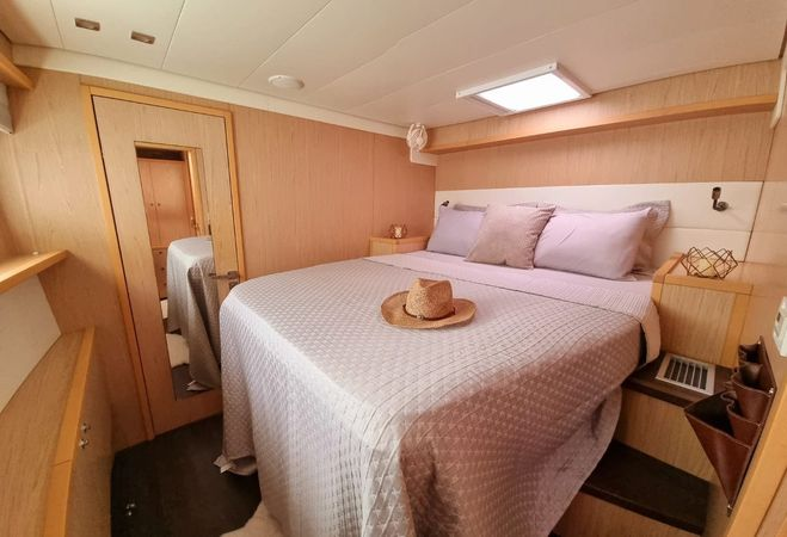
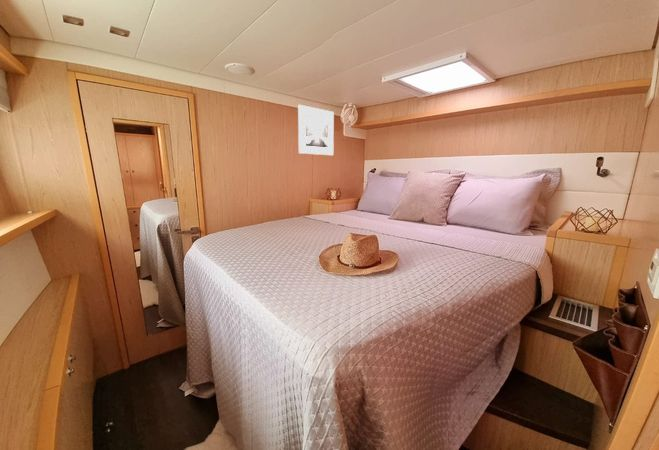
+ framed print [297,104,335,156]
